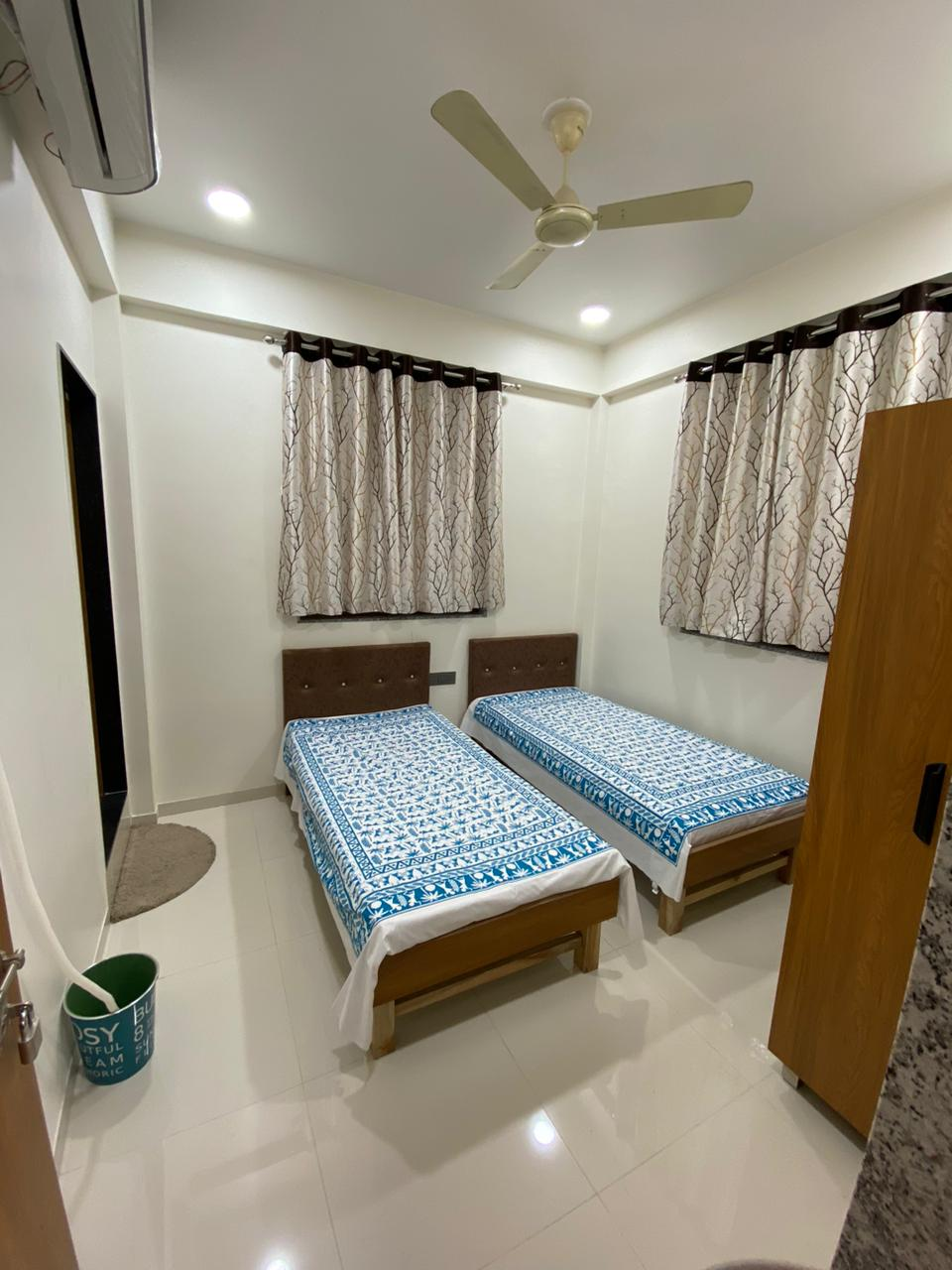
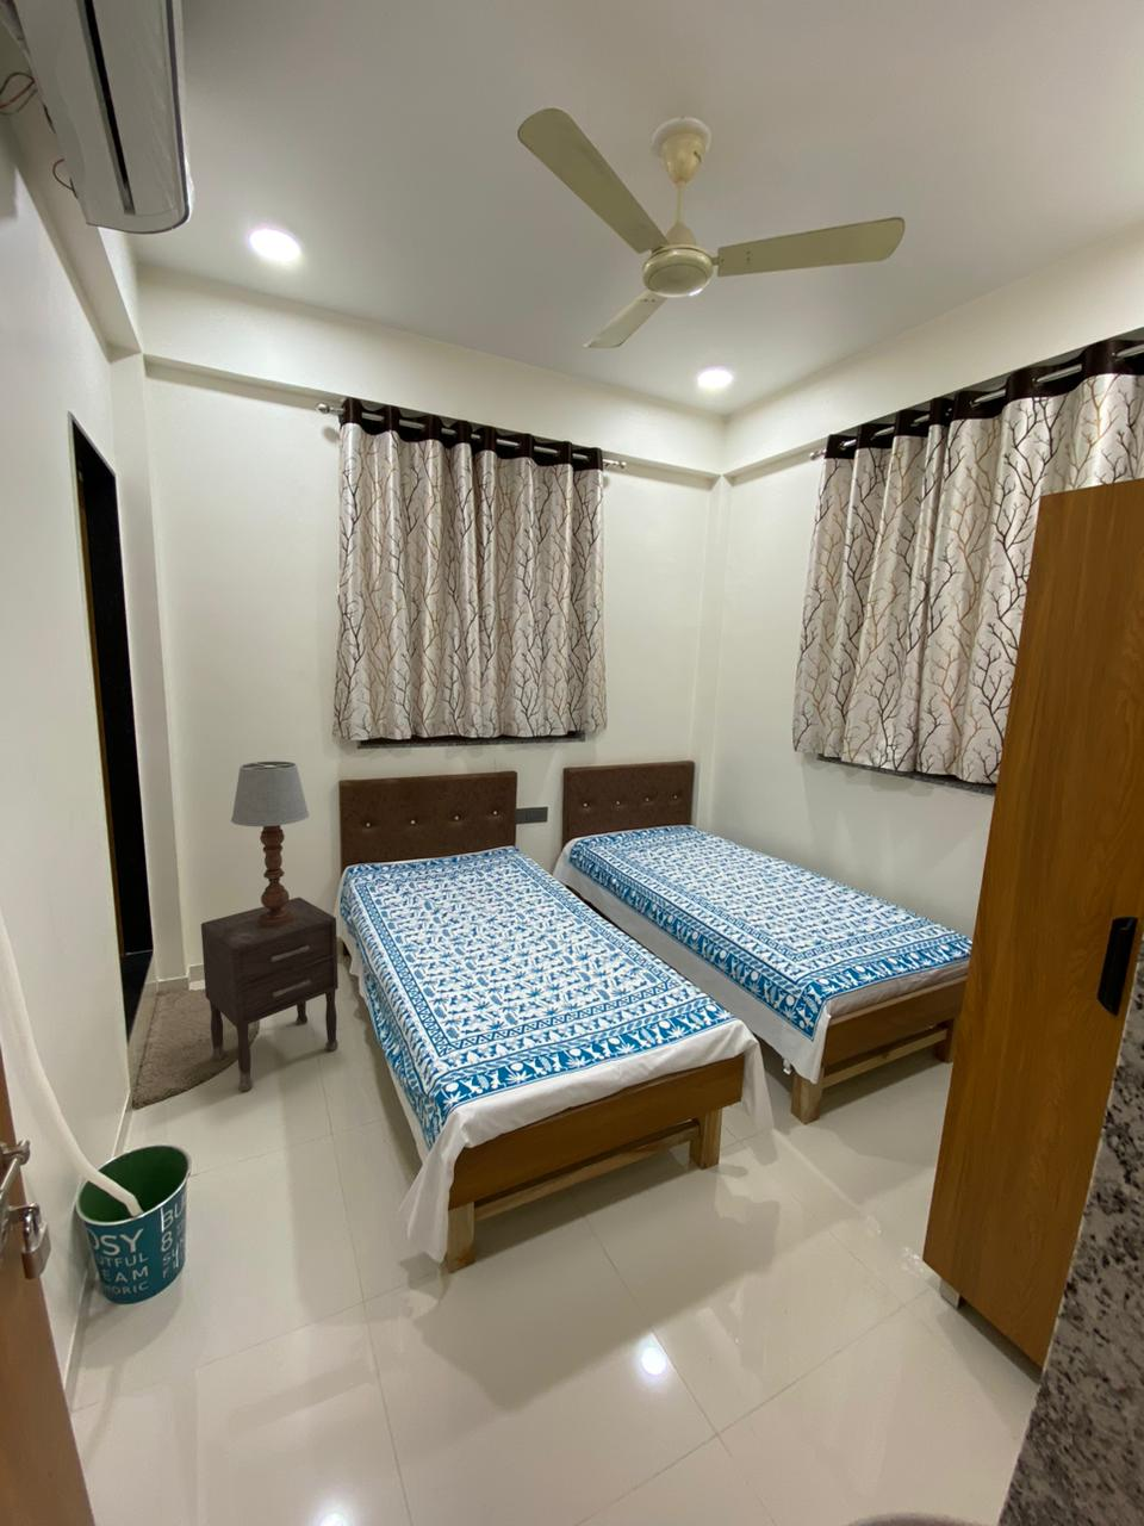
+ nightstand [201,896,340,1092]
+ table lamp [230,761,311,928]
